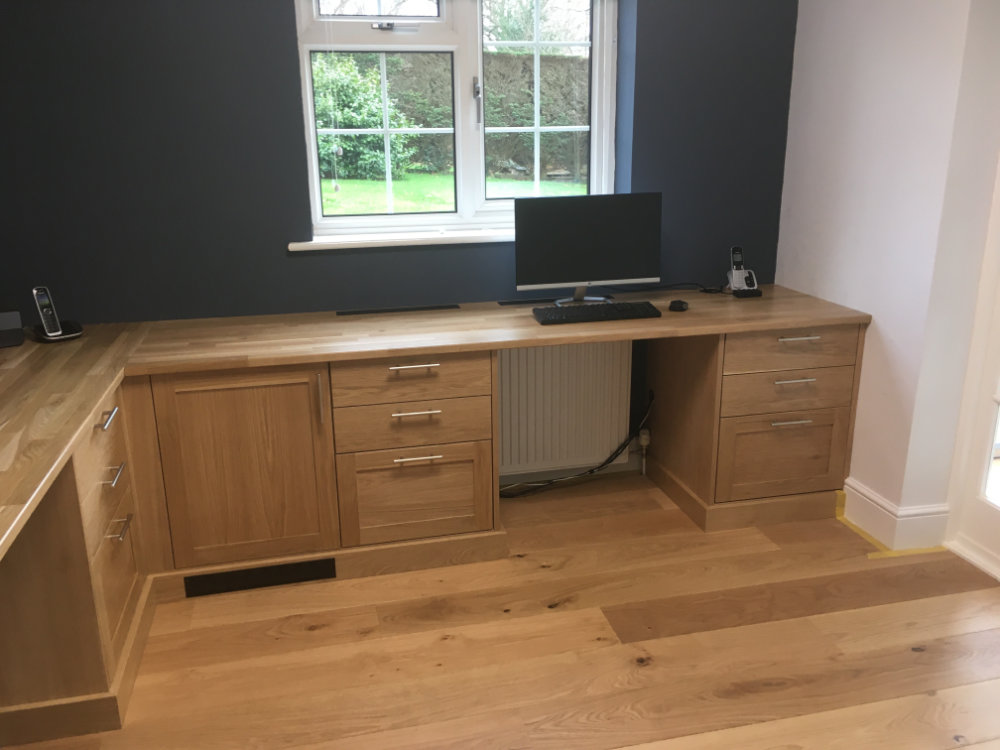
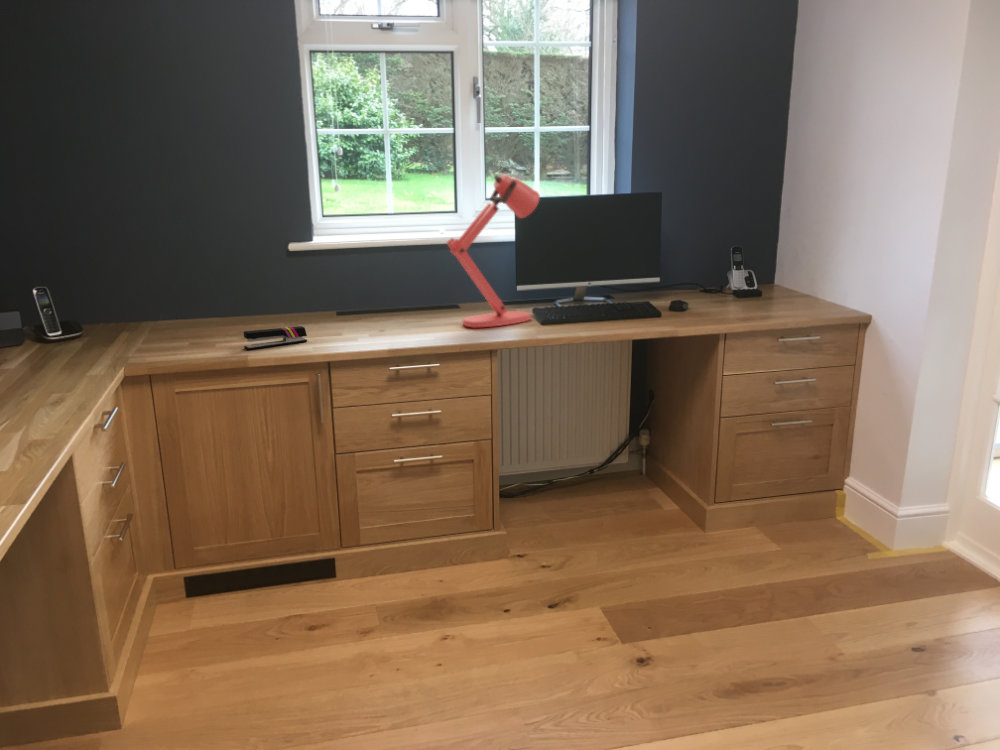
+ desk lamp [445,173,541,329]
+ stapler [243,325,308,351]
